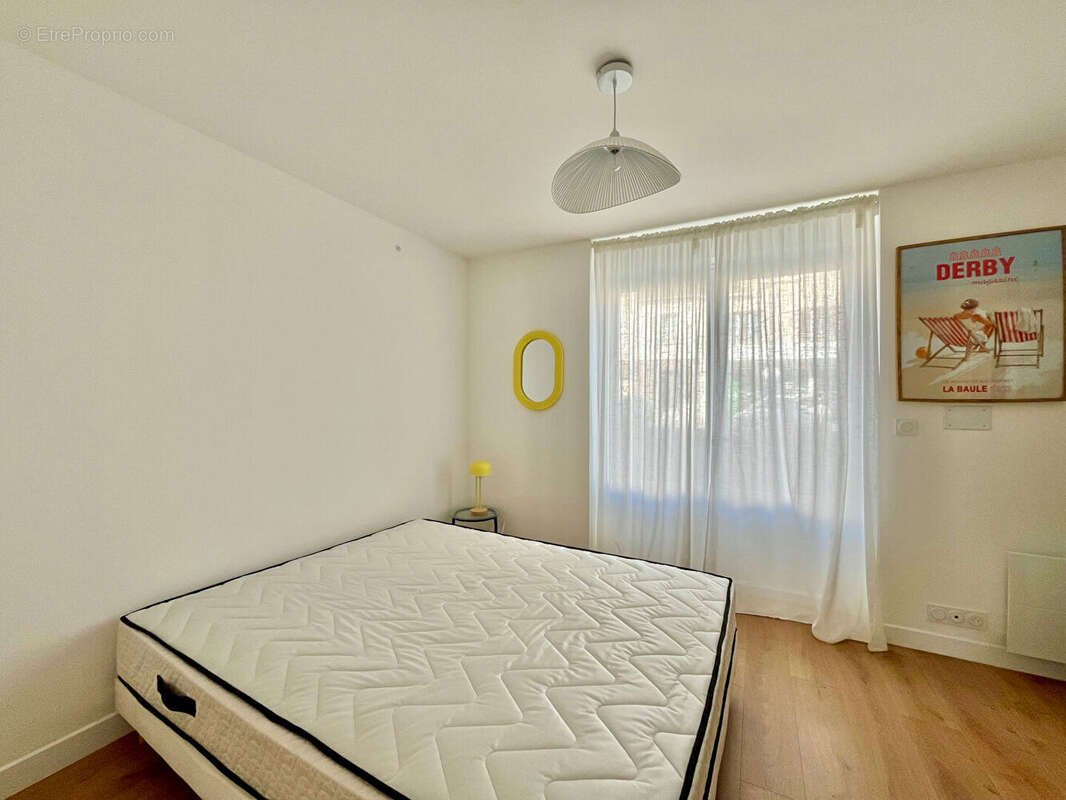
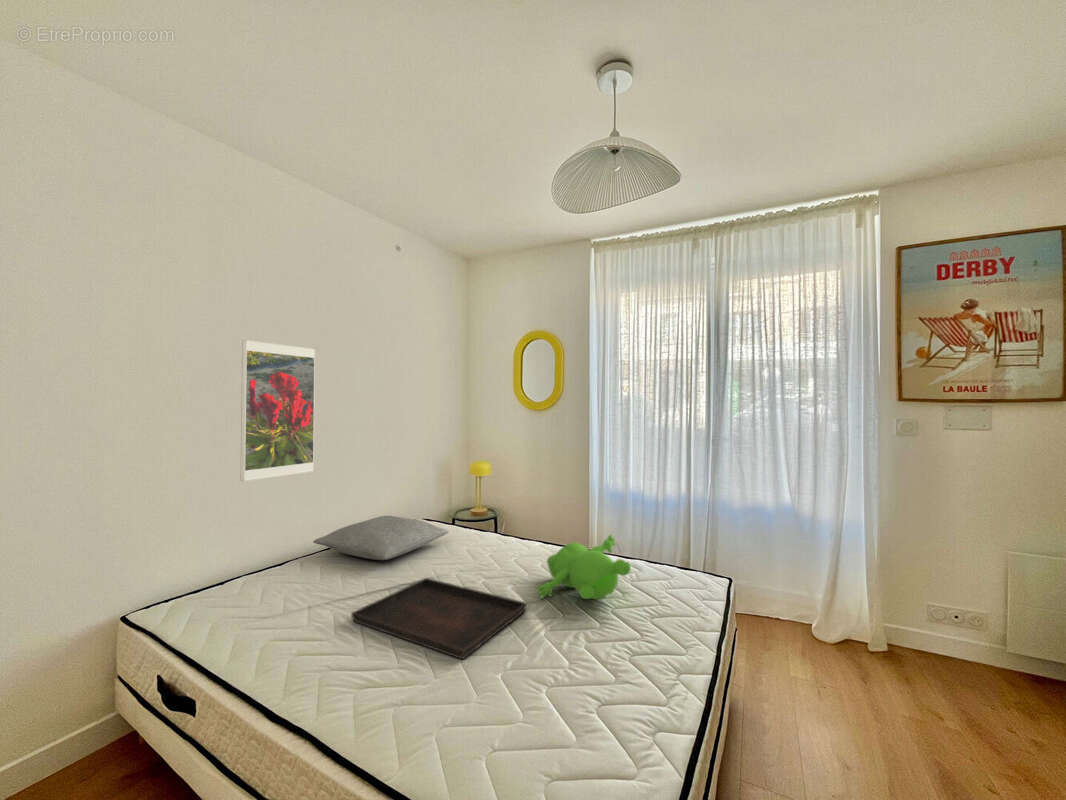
+ teddy bear [536,534,632,601]
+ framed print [239,339,316,482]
+ pillow [312,515,450,561]
+ serving tray [350,577,528,660]
